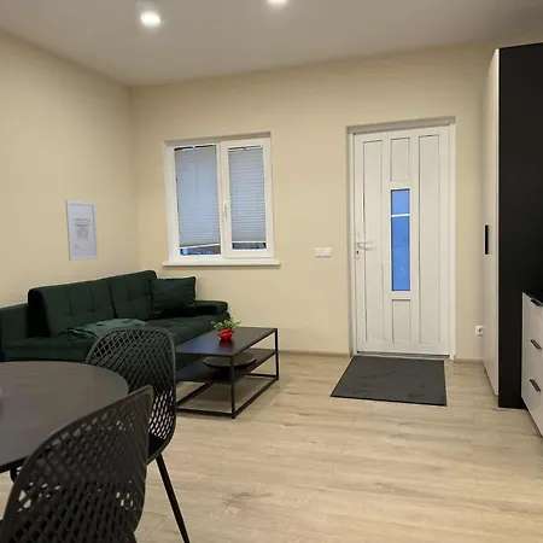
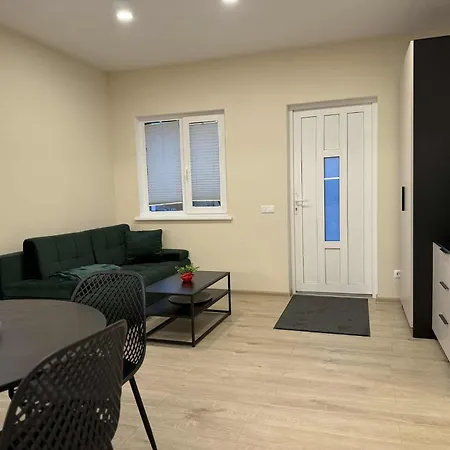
- wall art [65,199,99,262]
